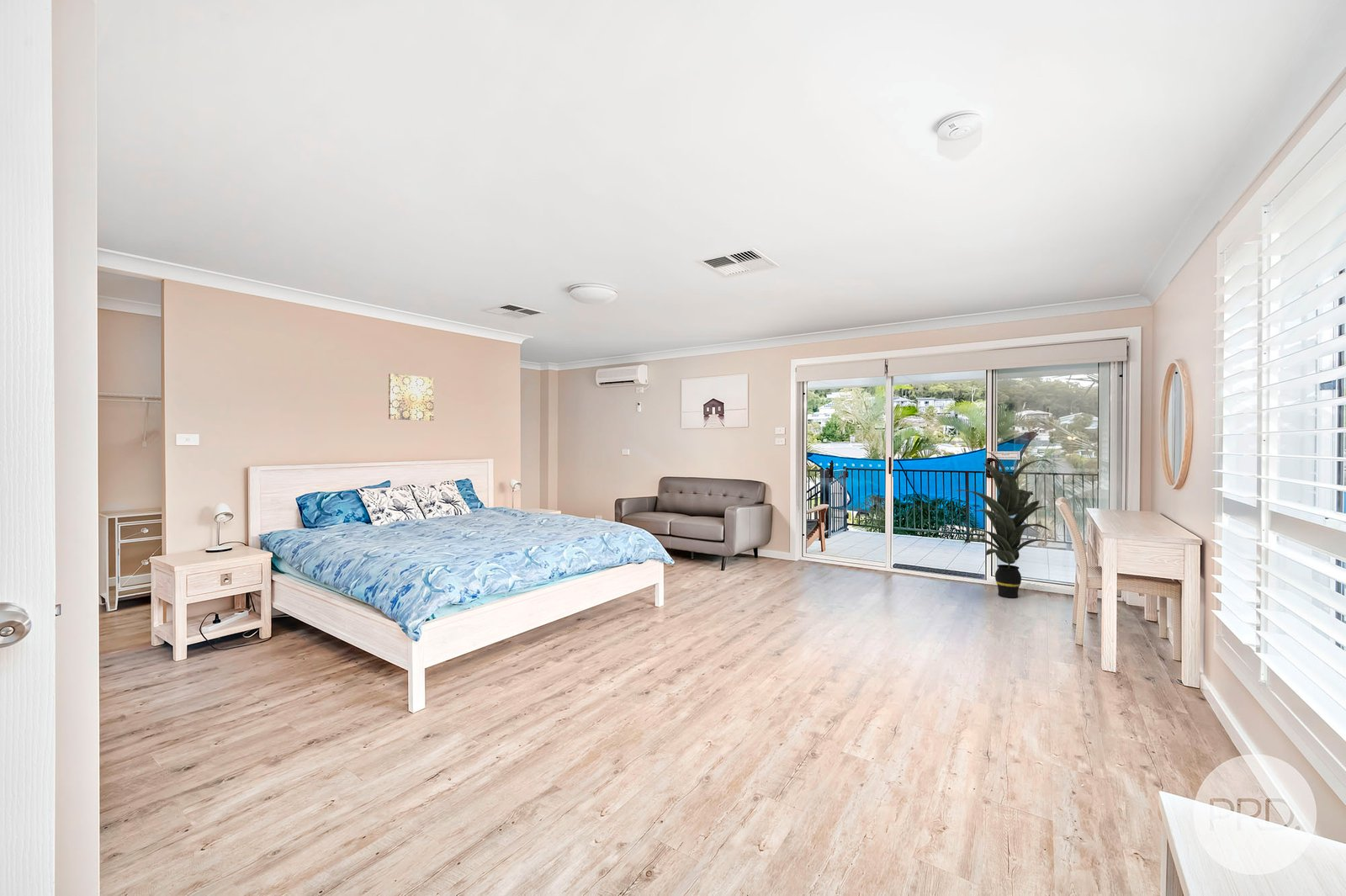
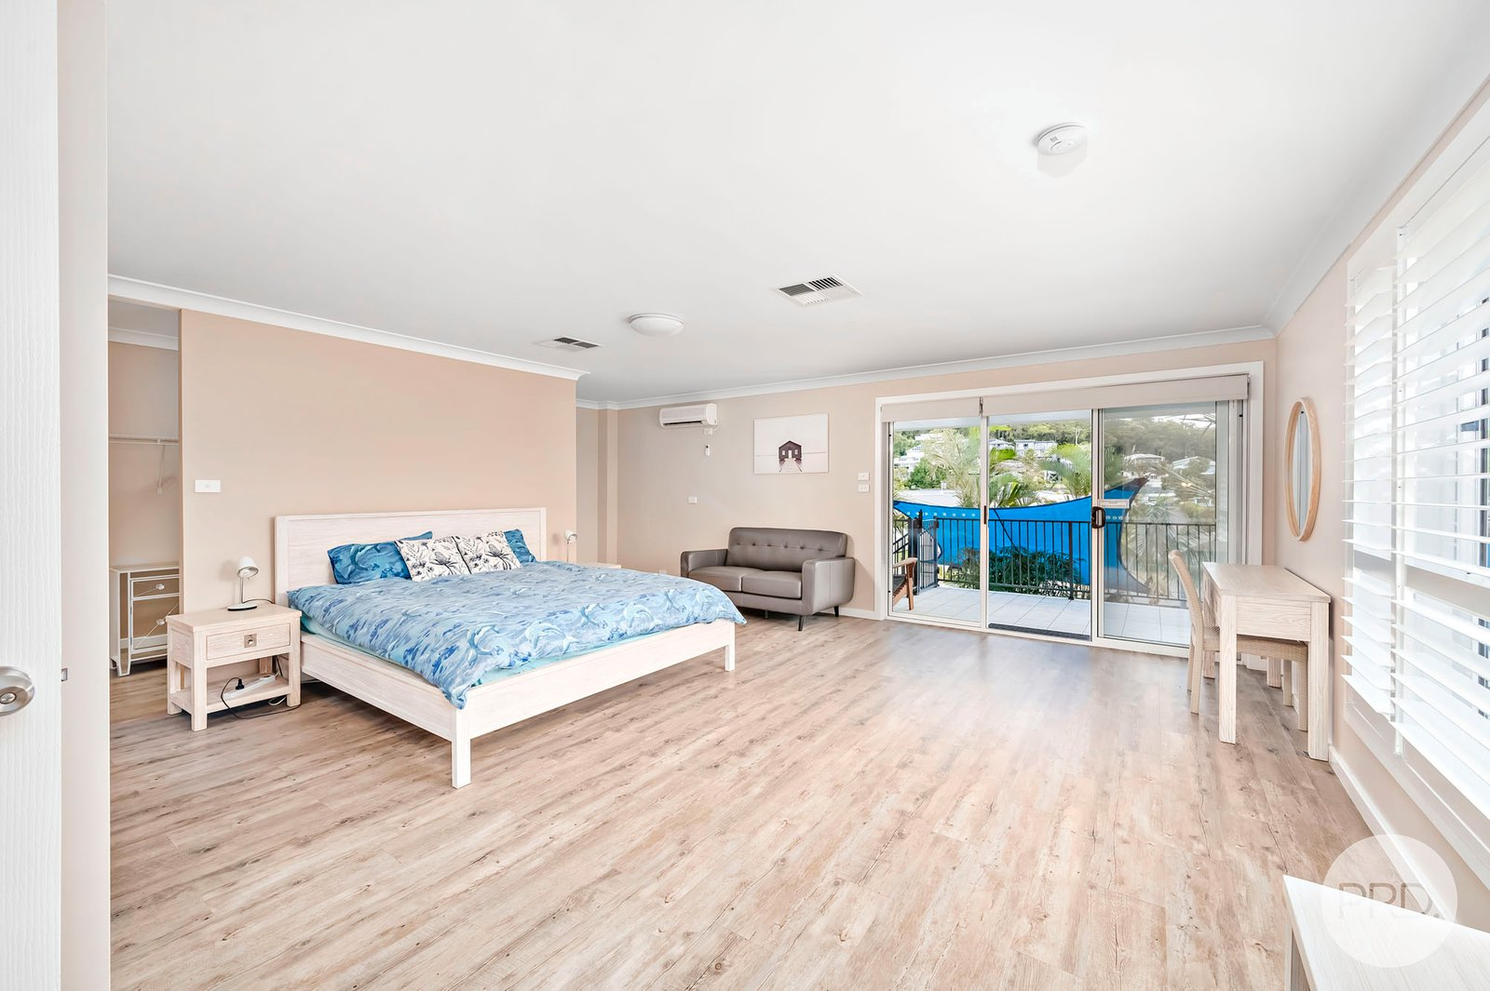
- indoor plant [953,451,1052,599]
- wall art [388,373,435,421]
